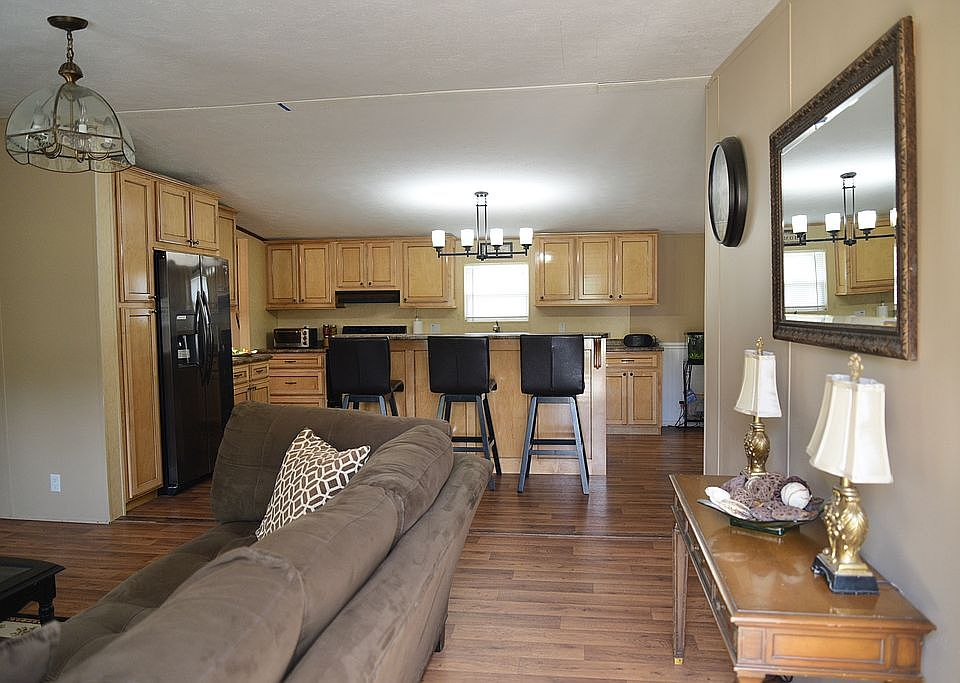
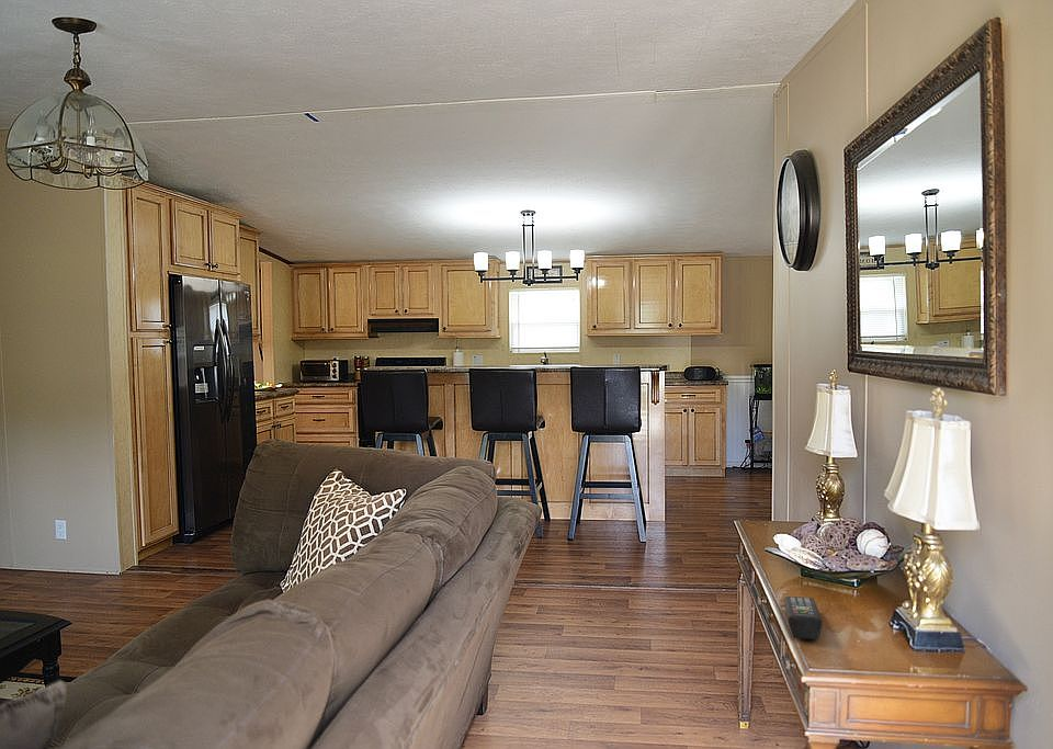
+ remote control [783,595,823,640]
